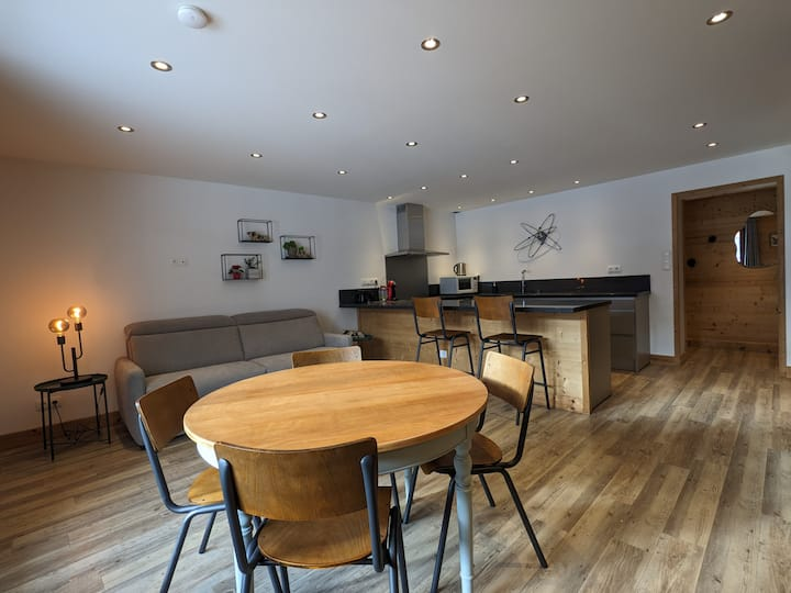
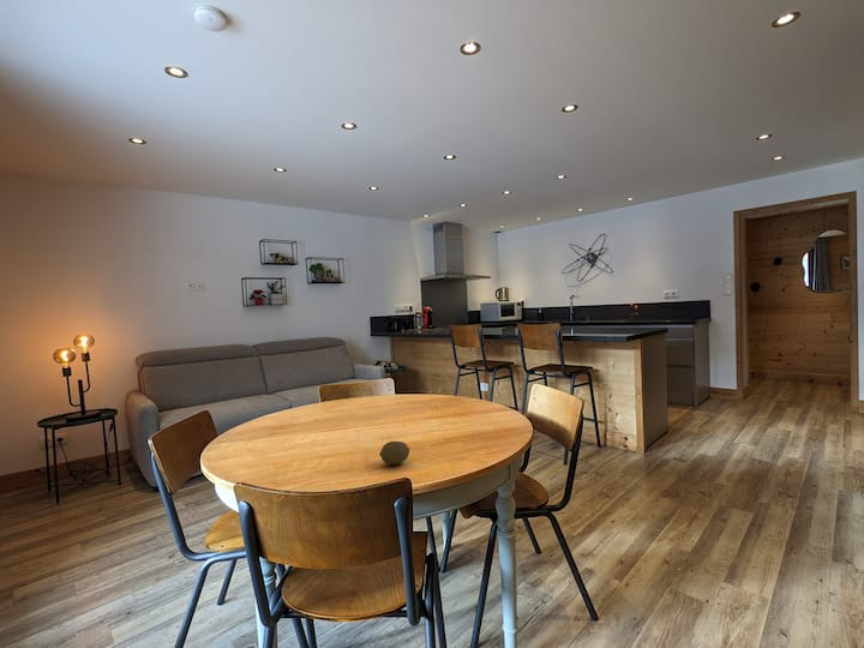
+ fruit [378,440,410,466]
